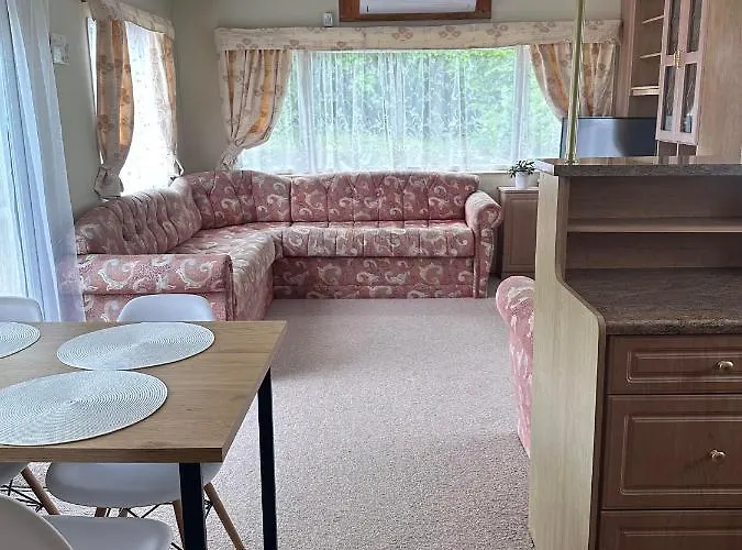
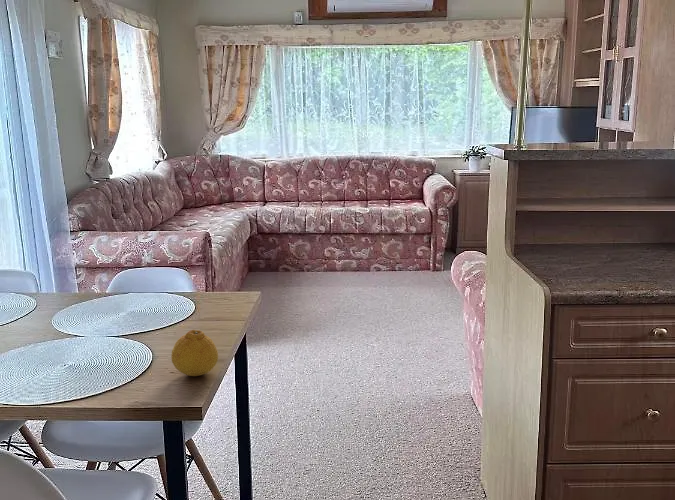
+ fruit [171,329,219,377]
